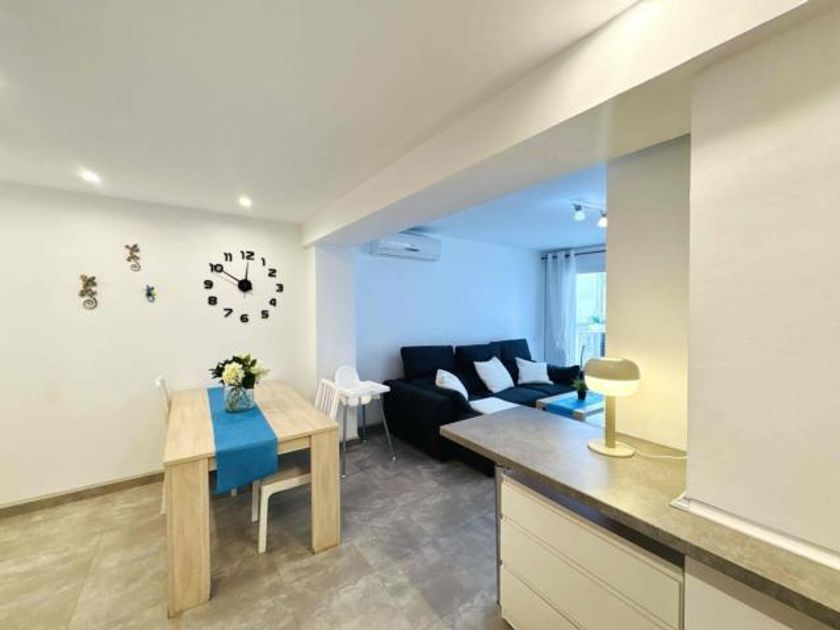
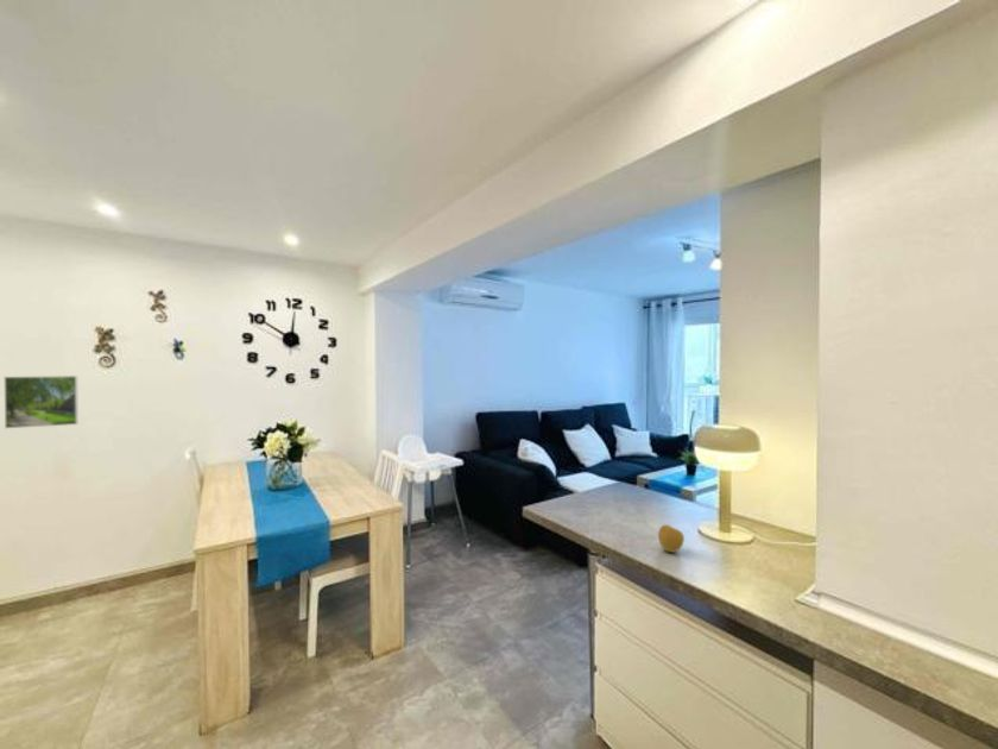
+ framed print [4,374,80,429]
+ apple [657,523,686,554]
